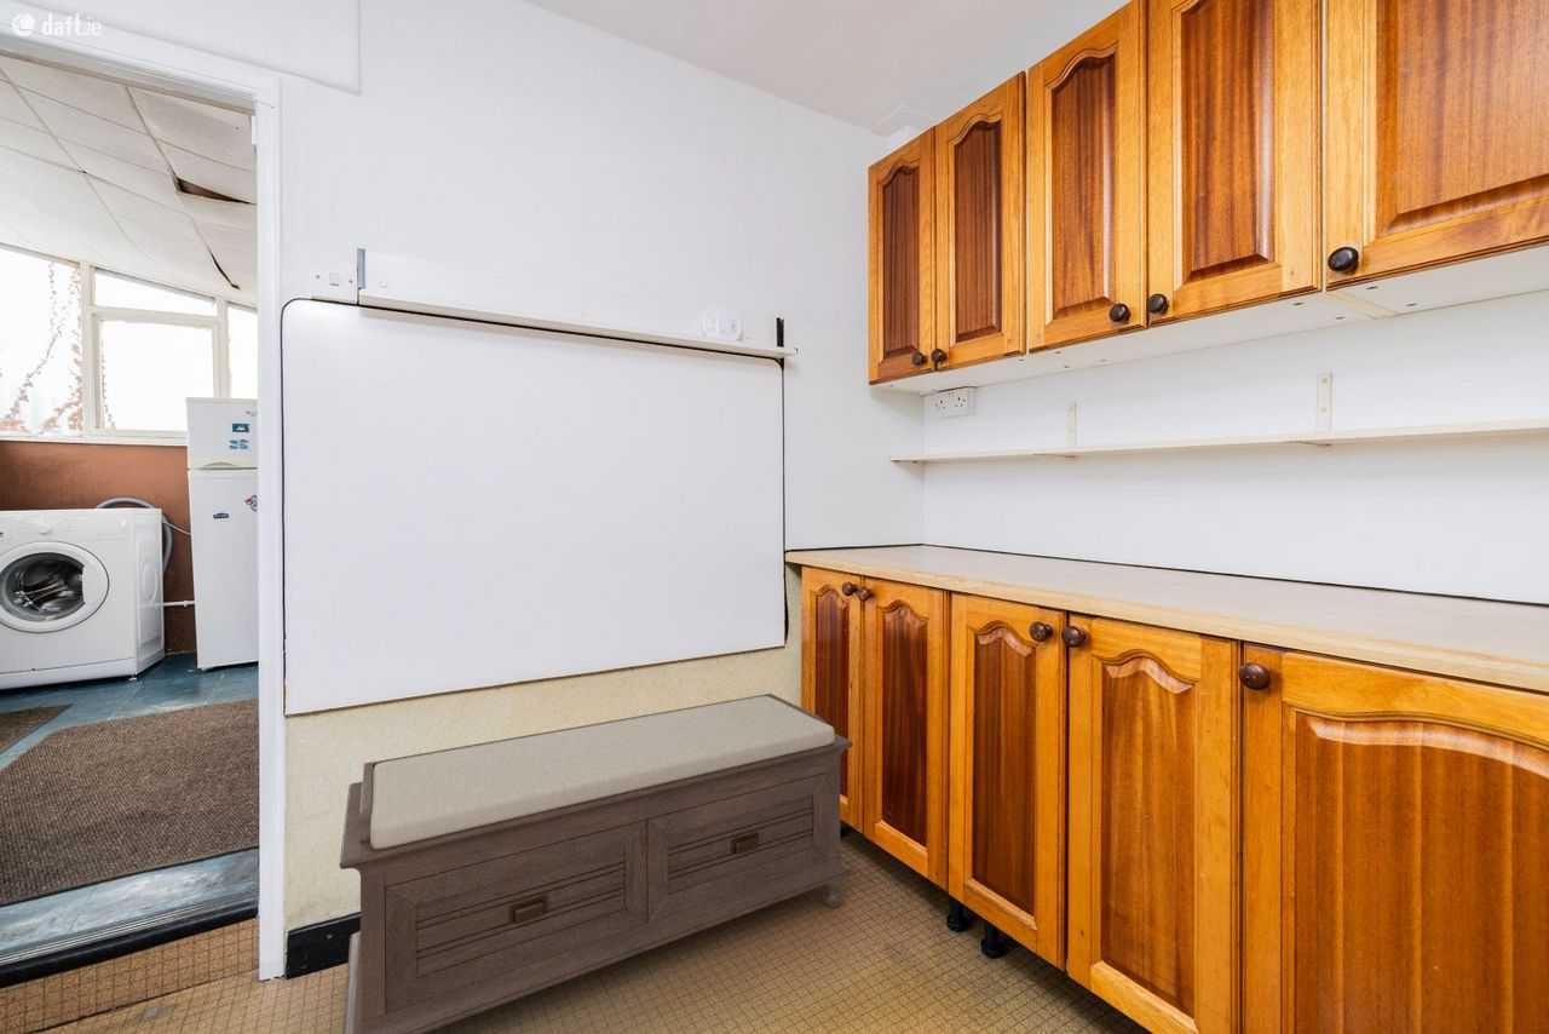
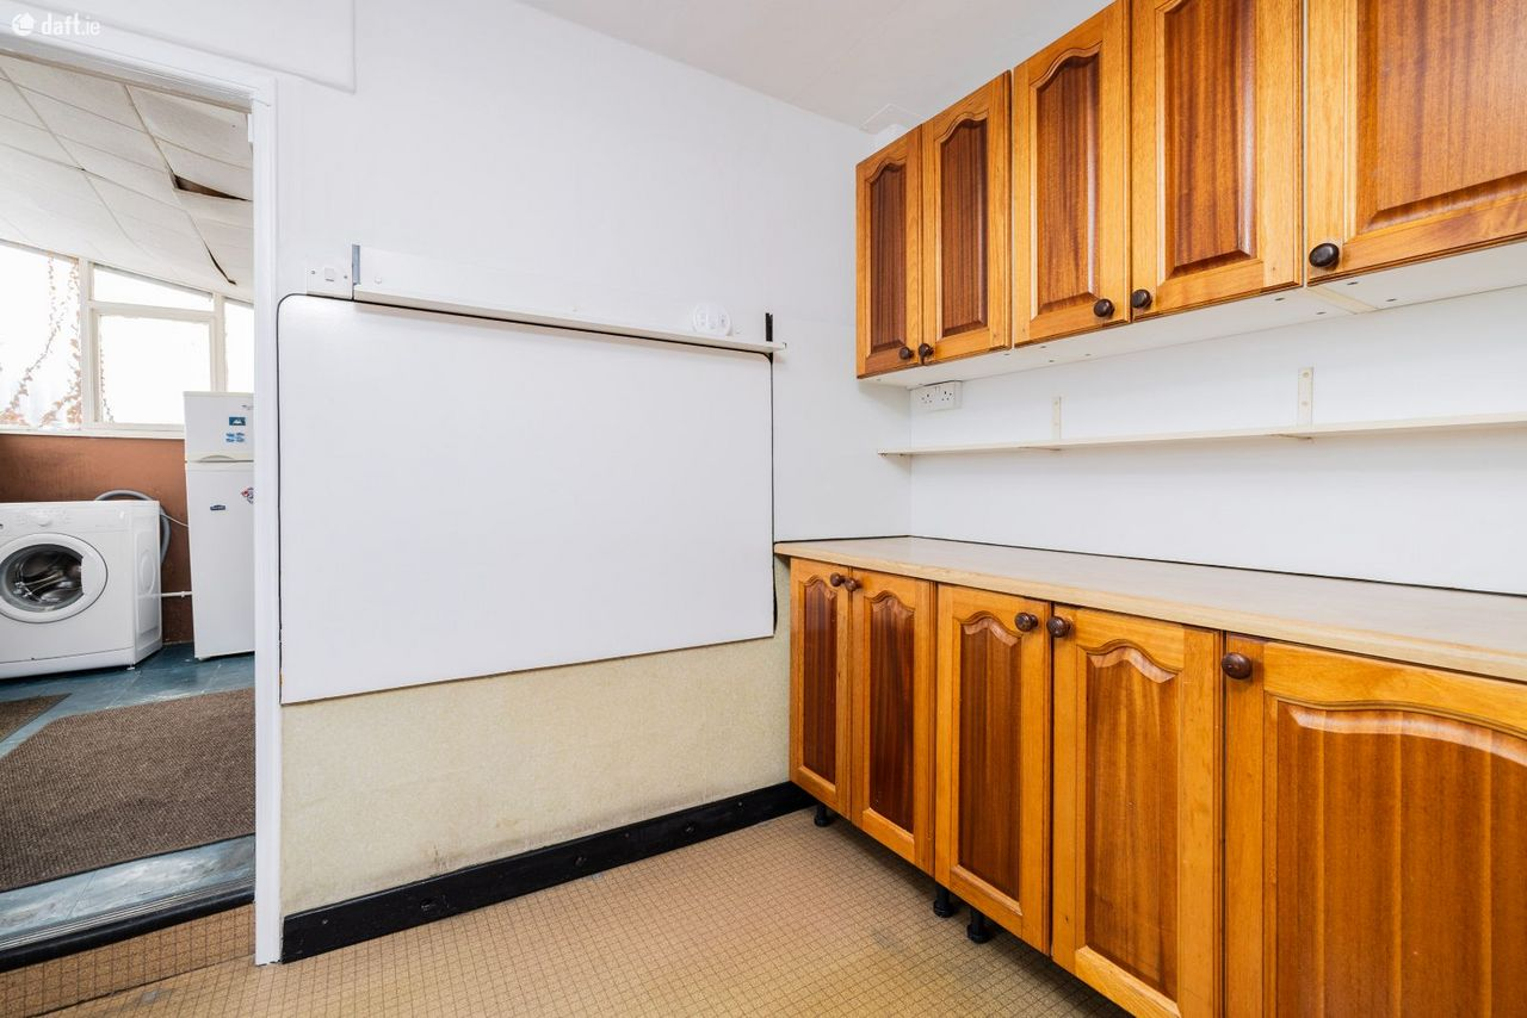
- bench [338,693,854,1034]
